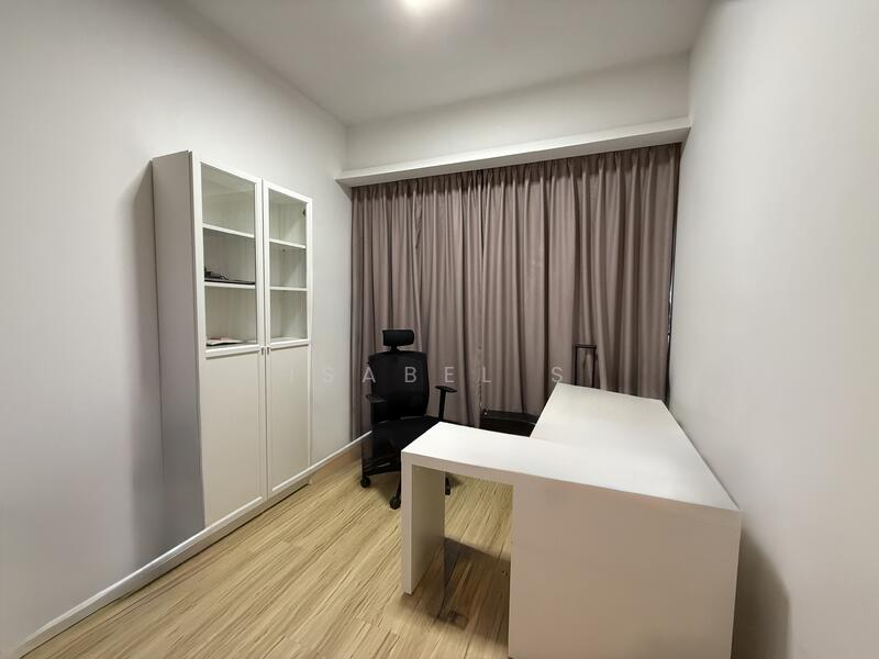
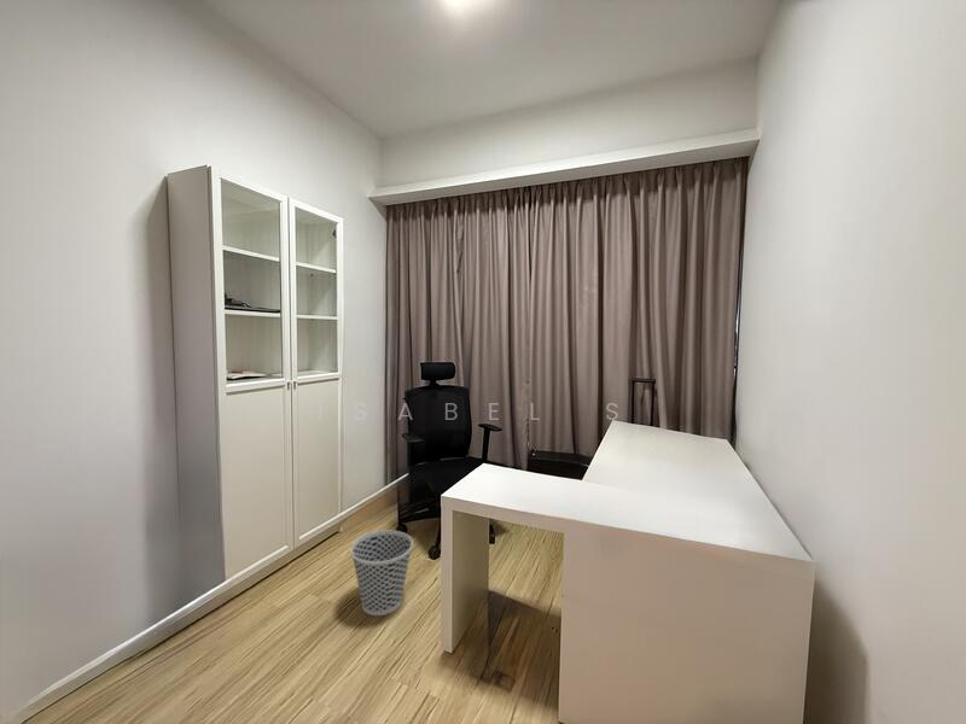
+ wastebasket [350,530,414,617]
